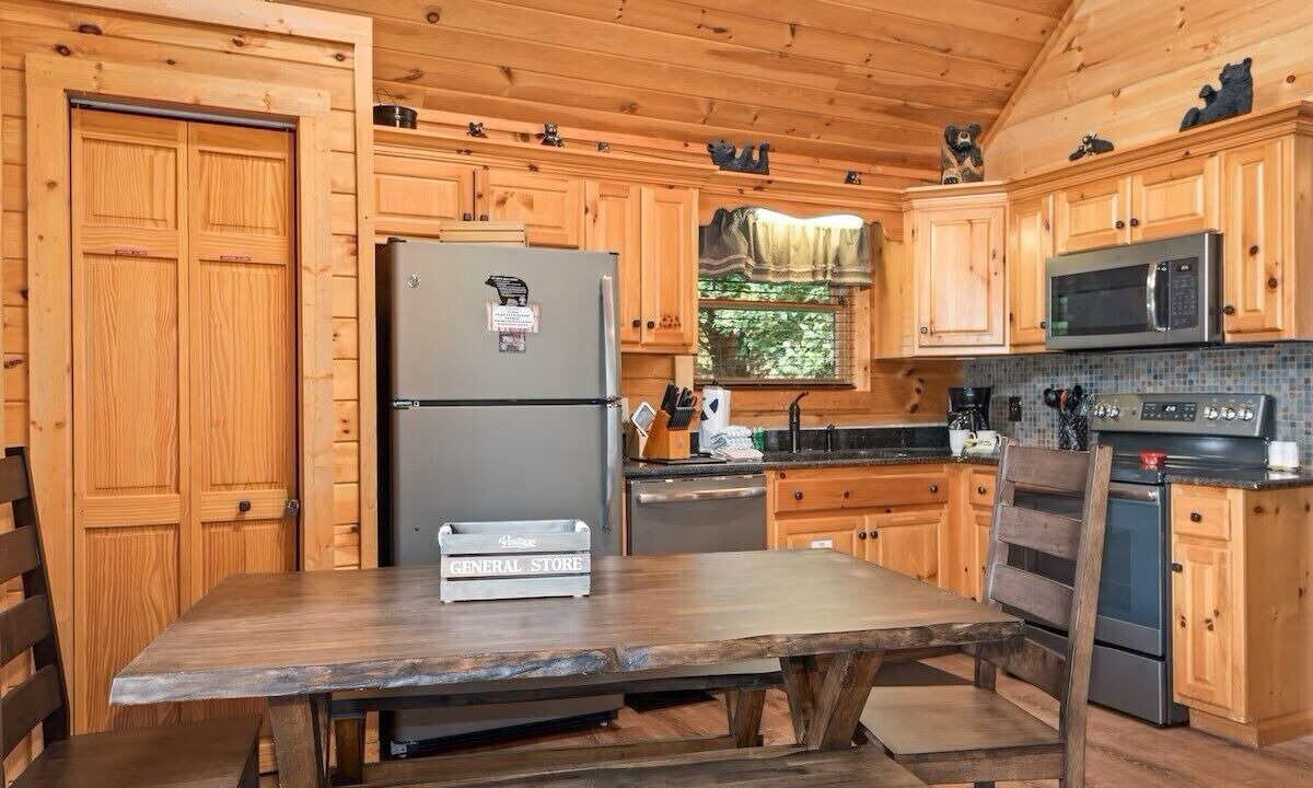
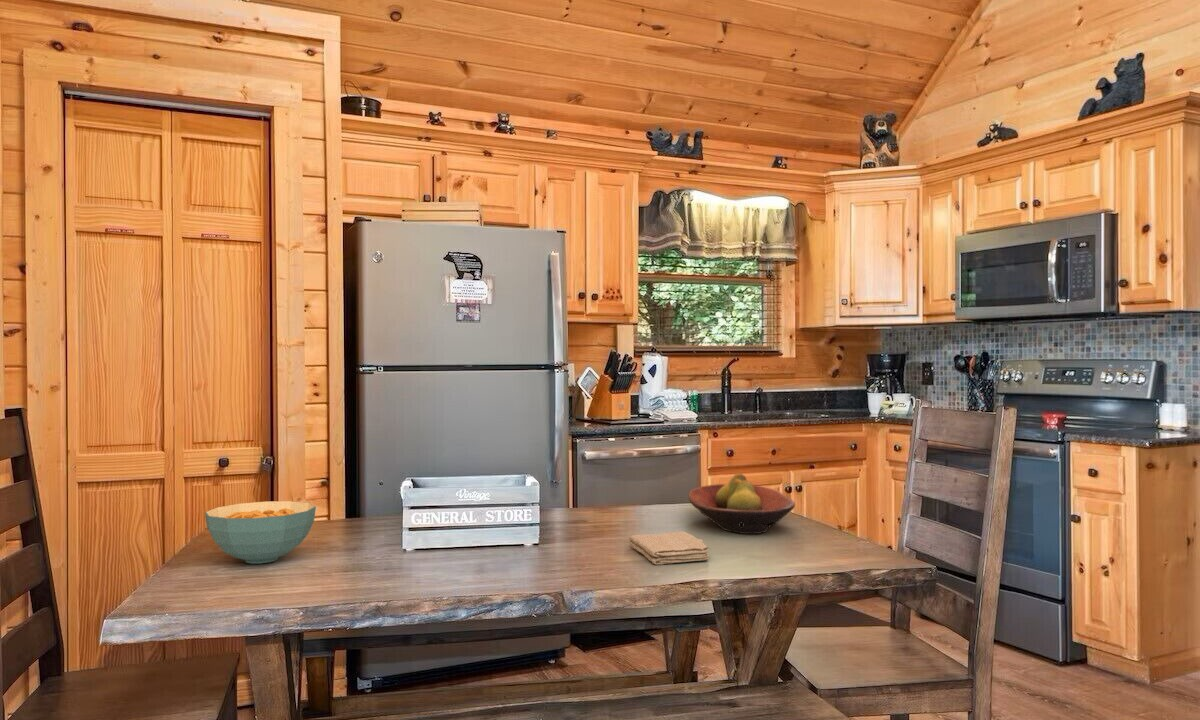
+ cereal bowl [204,500,317,565]
+ washcloth [627,531,711,565]
+ fruit bowl [688,472,796,535]
